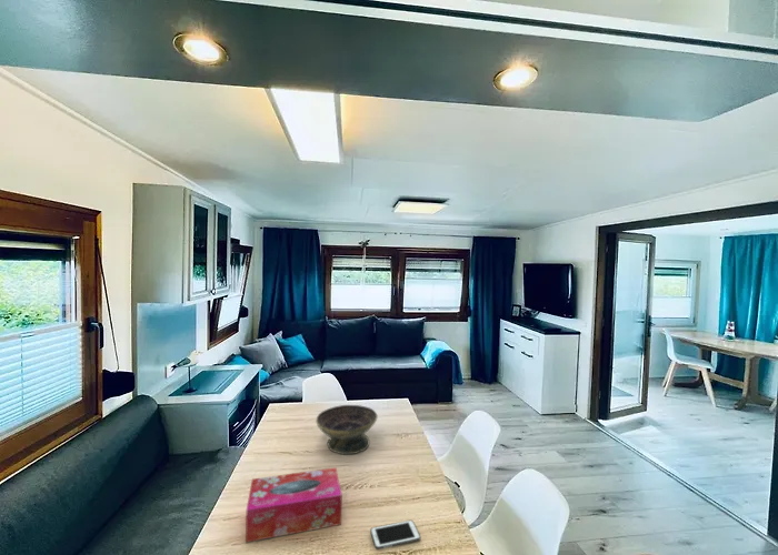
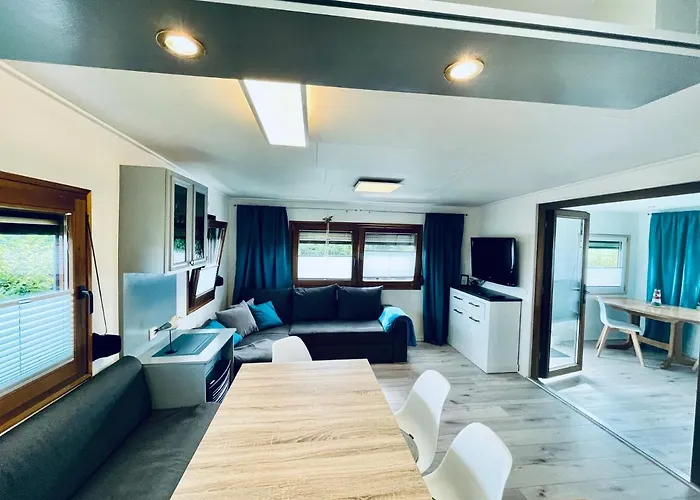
- tissue box [245,466,343,543]
- decorative bowl [315,404,379,455]
- cell phone [369,519,421,551]
